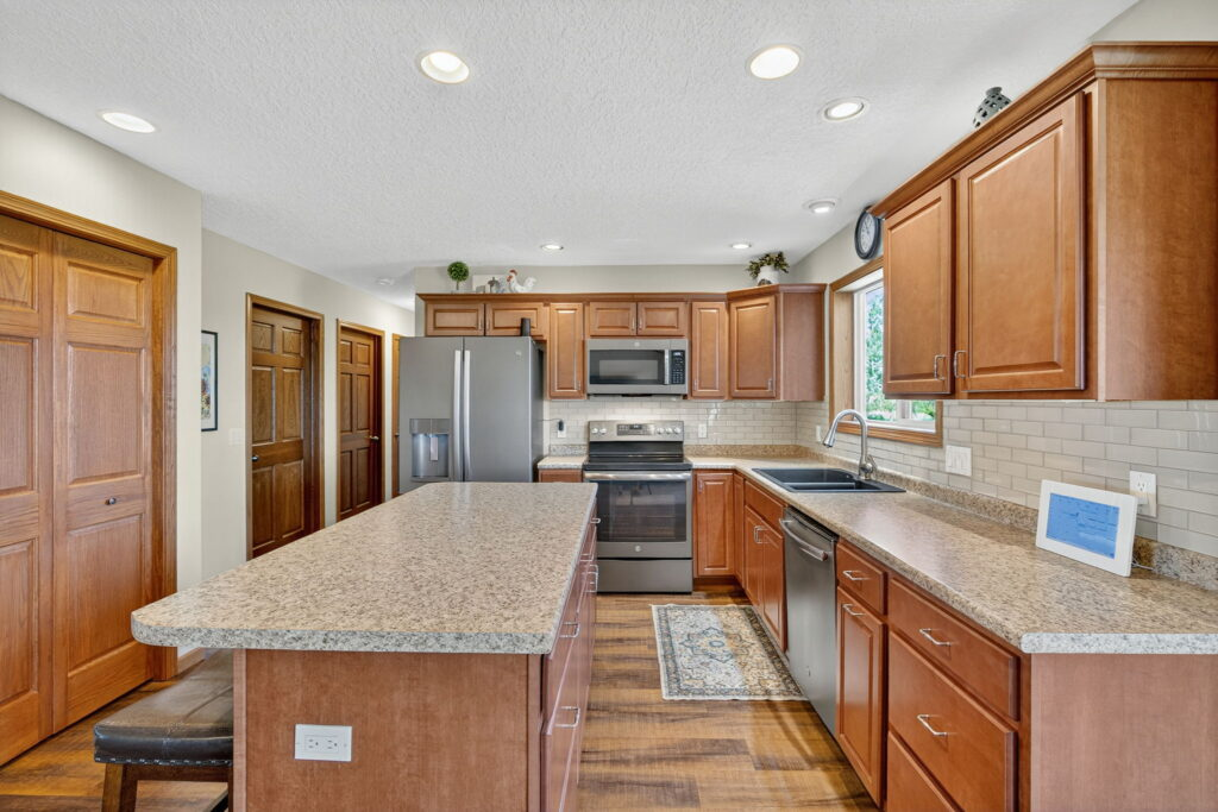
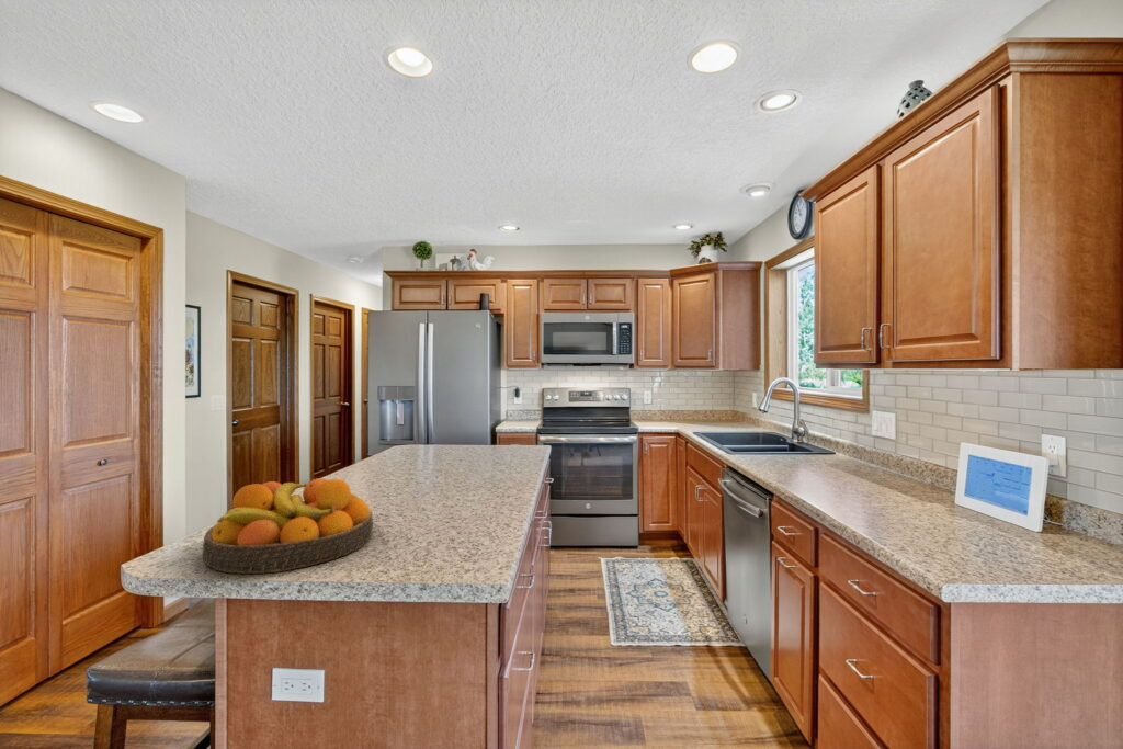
+ fruit bowl [202,477,374,575]
